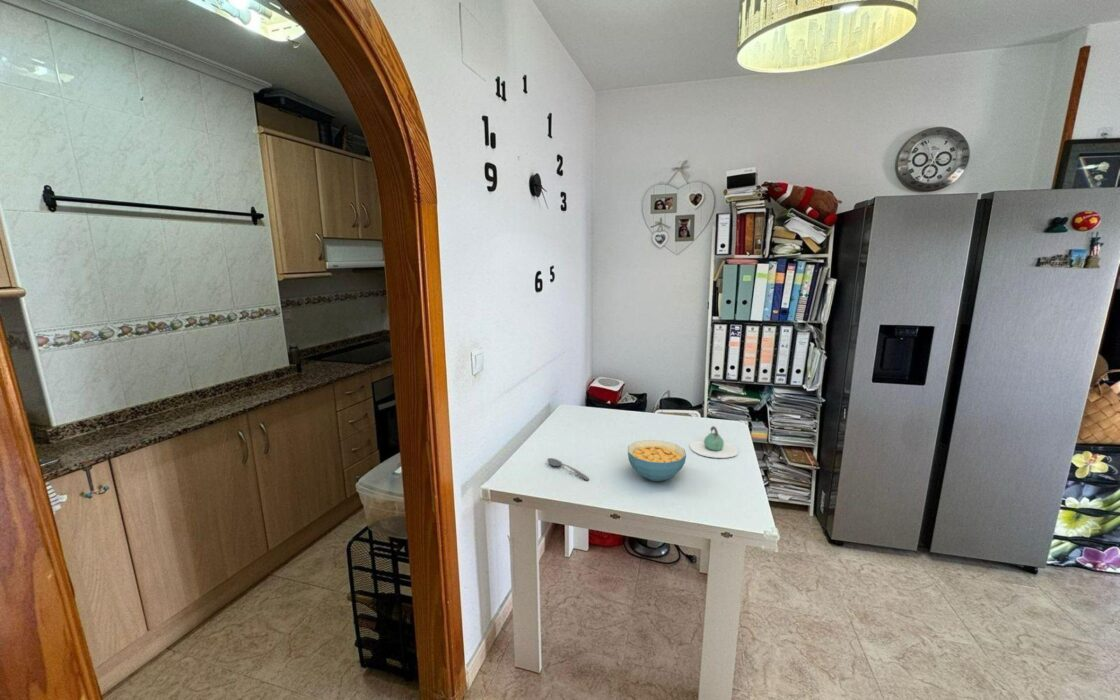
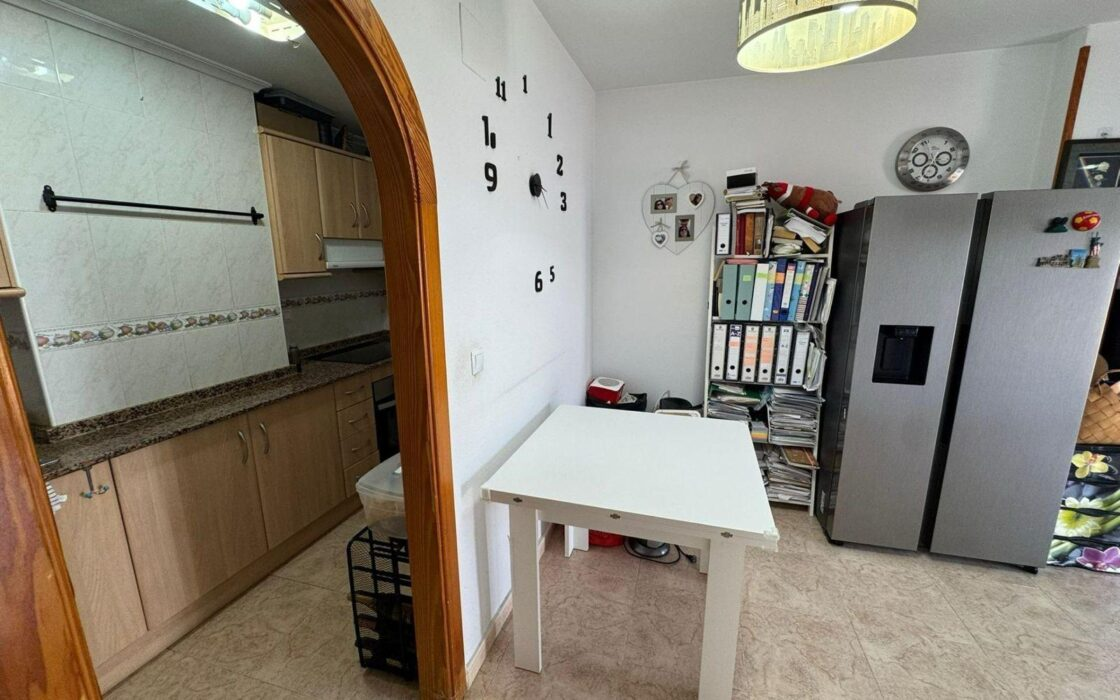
- soupspoon [546,457,590,481]
- cereal bowl [627,439,687,482]
- teapot [689,425,739,459]
